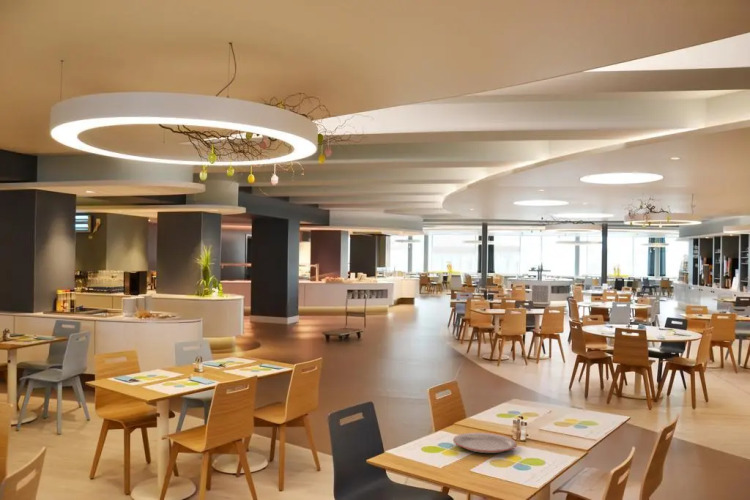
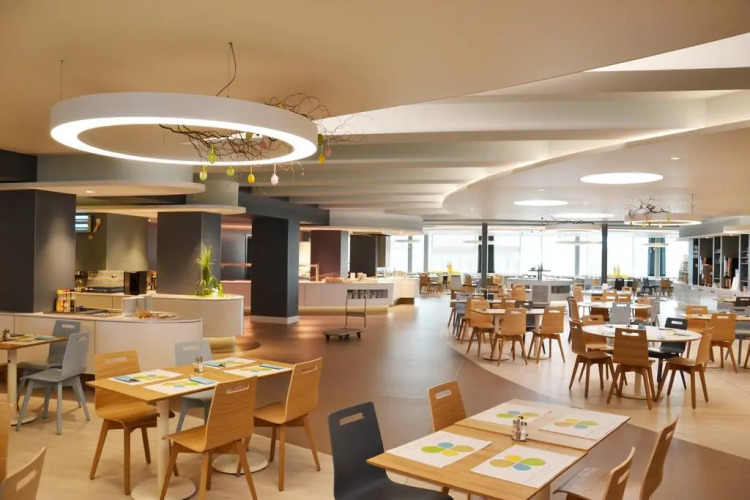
- plate [452,431,518,454]
